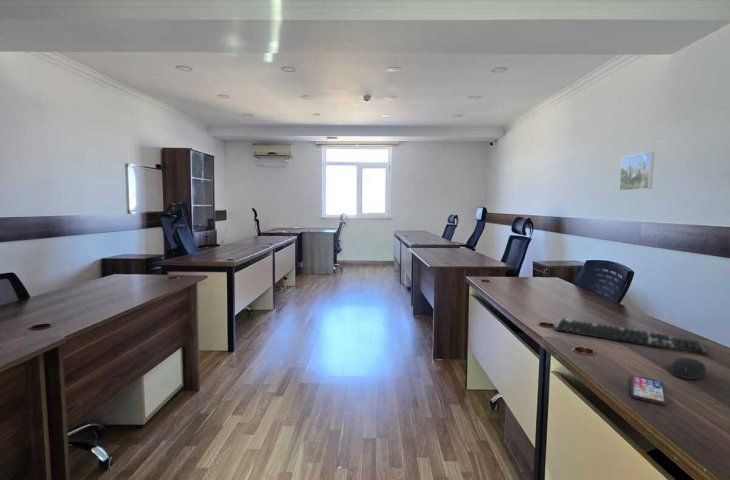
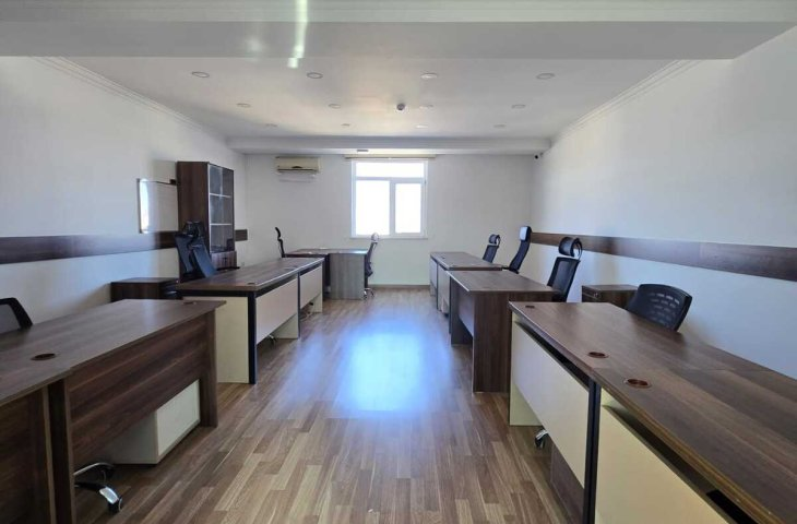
- smartphone [630,374,668,406]
- keyboard [553,318,708,357]
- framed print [618,150,655,192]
- computer mouse [670,357,707,381]
